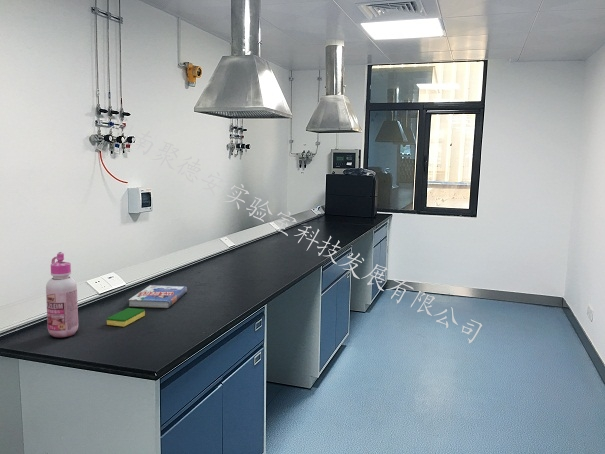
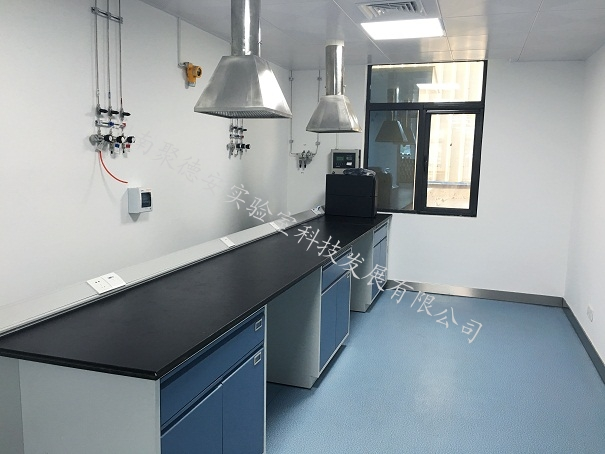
- dish sponge [106,307,146,328]
- glue bottle [45,251,79,339]
- book [128,284,188,309]
